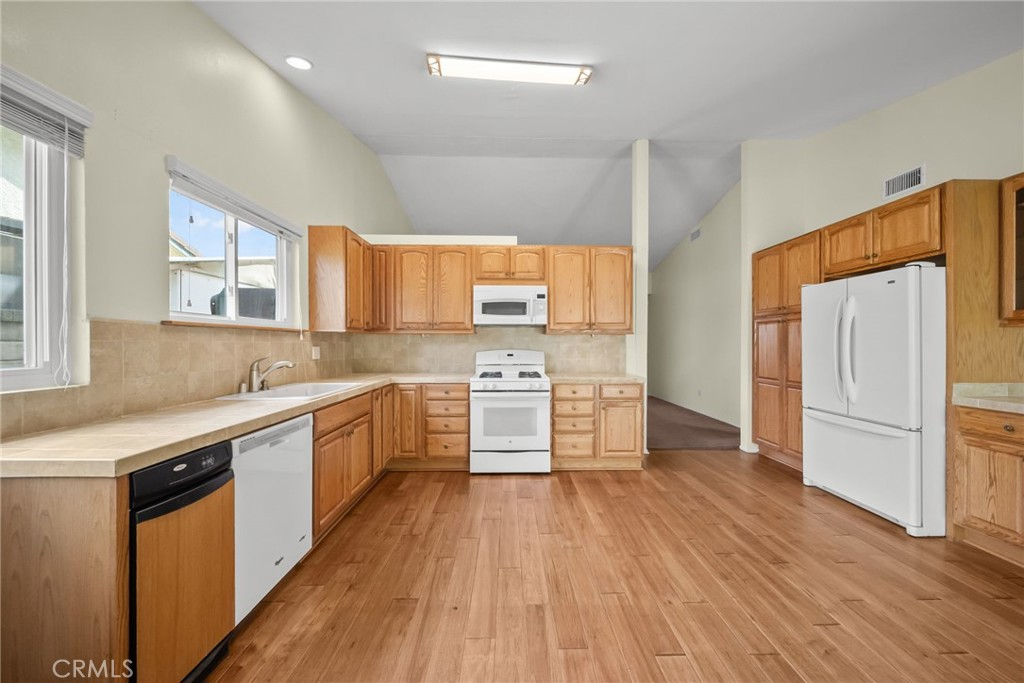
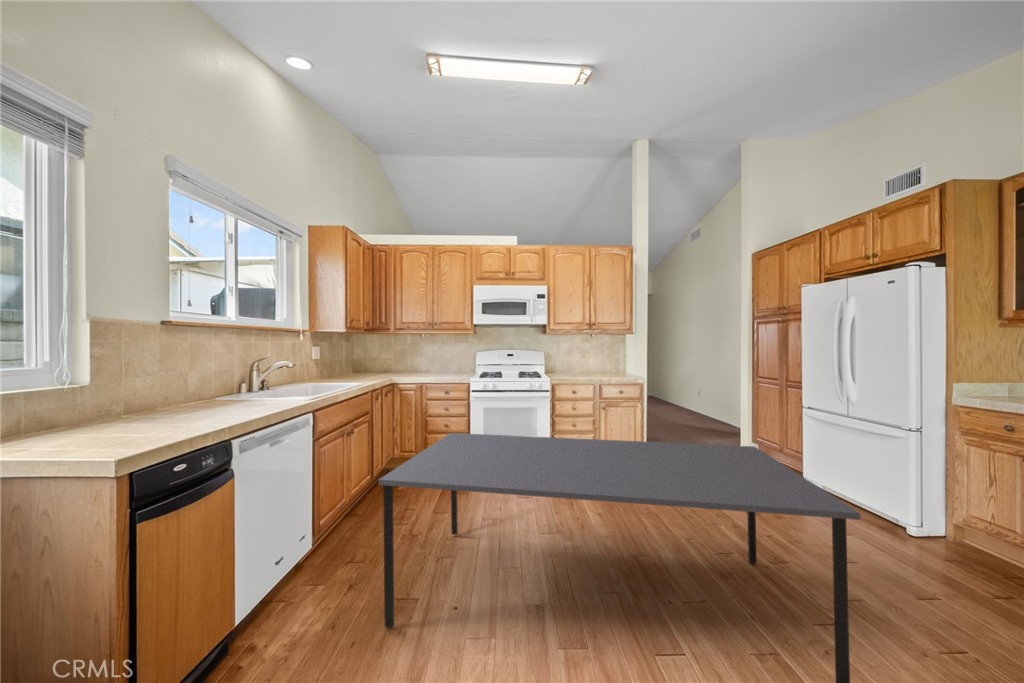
+ dining table [377,432,861,683]
